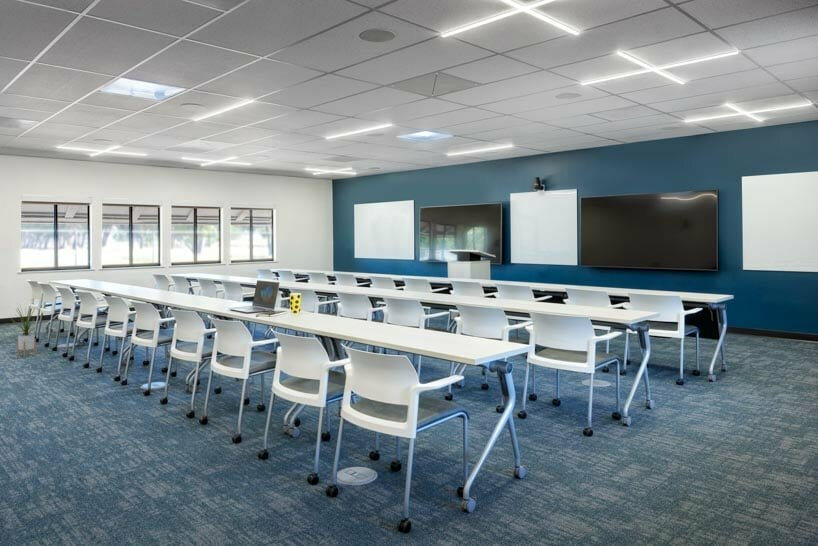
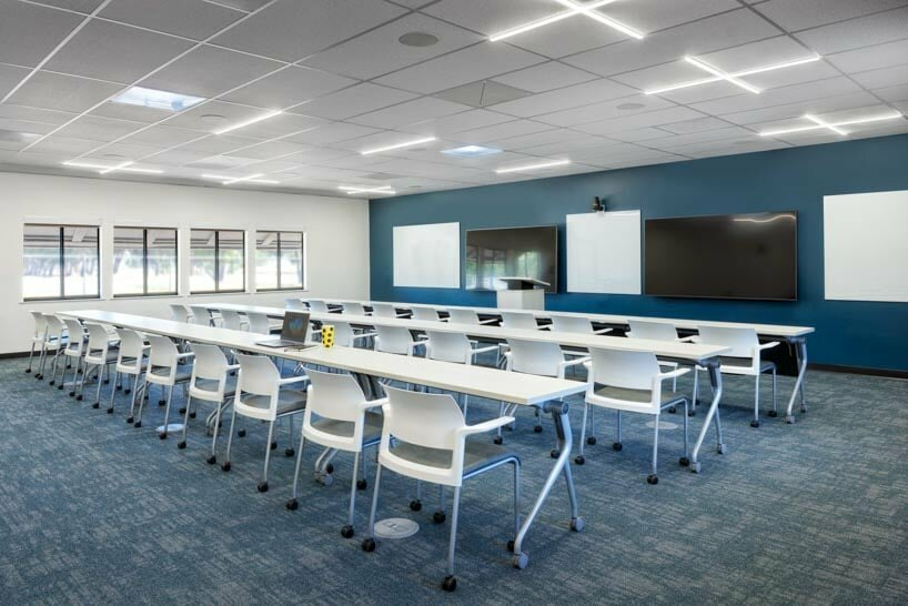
- house plant [12,303,42,358]
